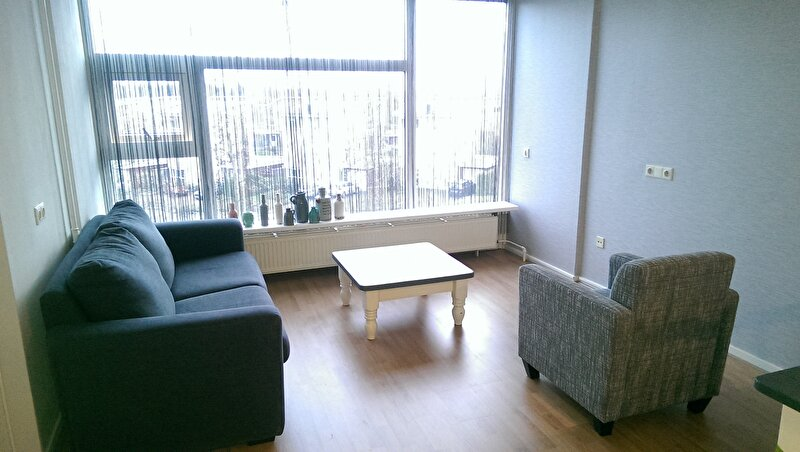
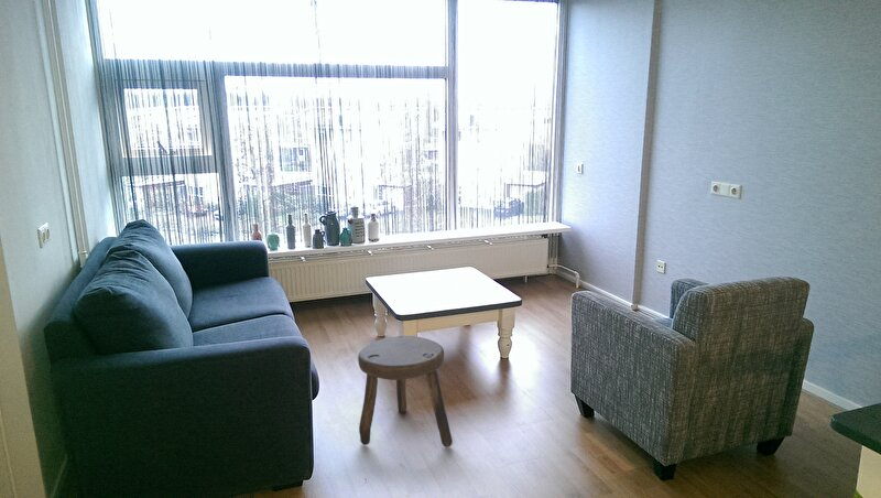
+ stool [357,335,454,448]
